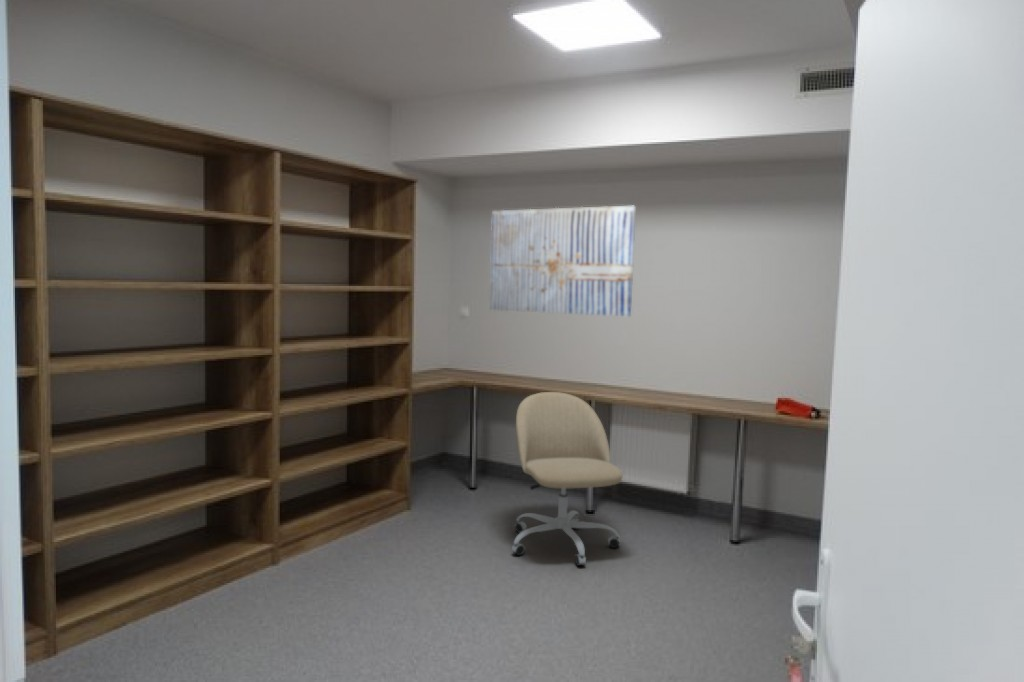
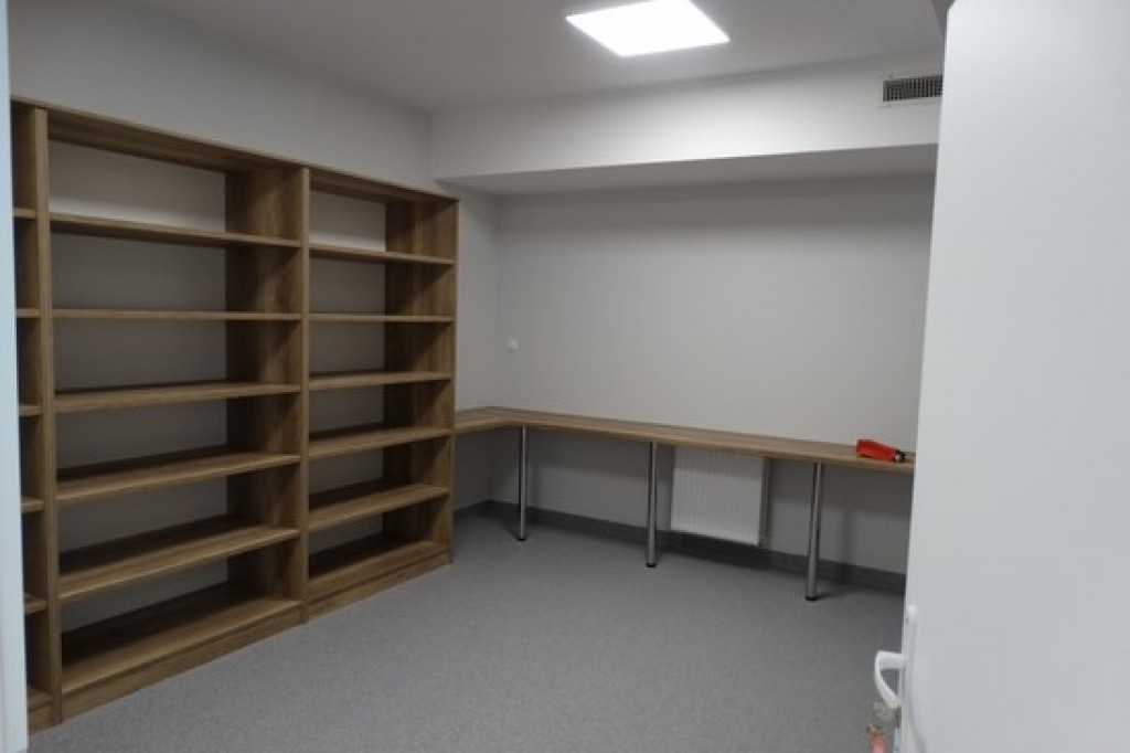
- office chair [511,391,623,567]
- wall art [488,205,637,317]
